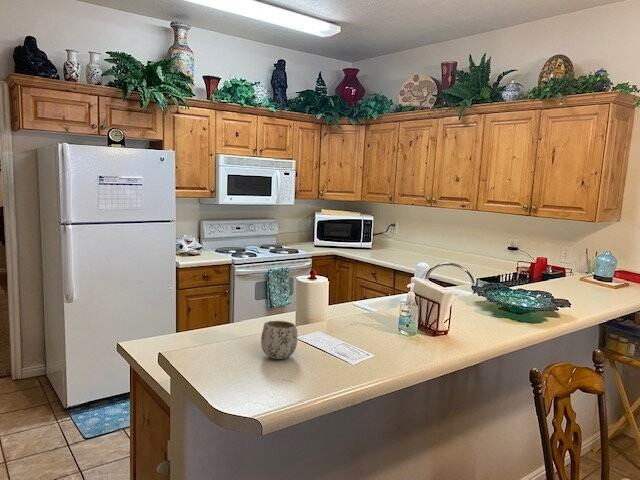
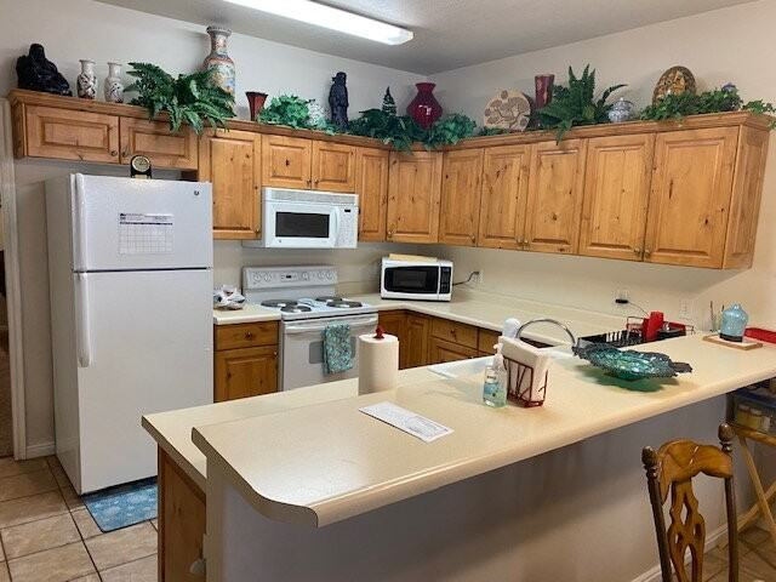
- mug [260,320,298,360]
